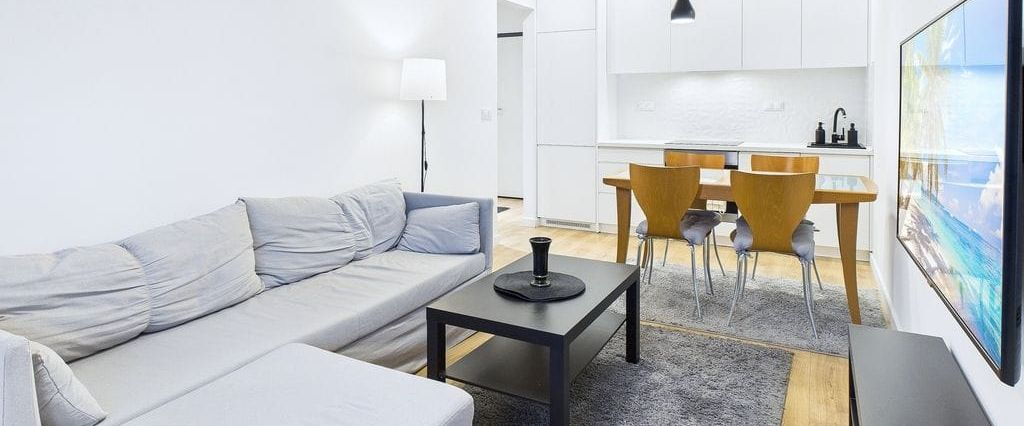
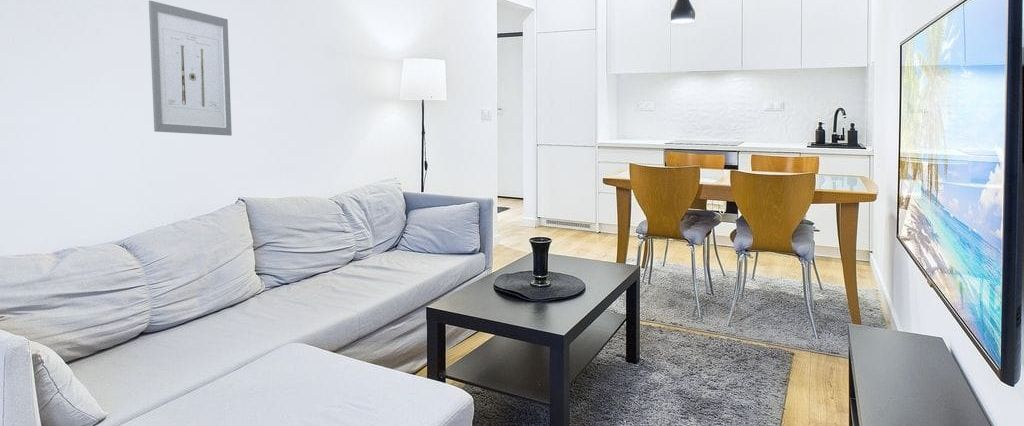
+ wall art [148,0,233,137]
